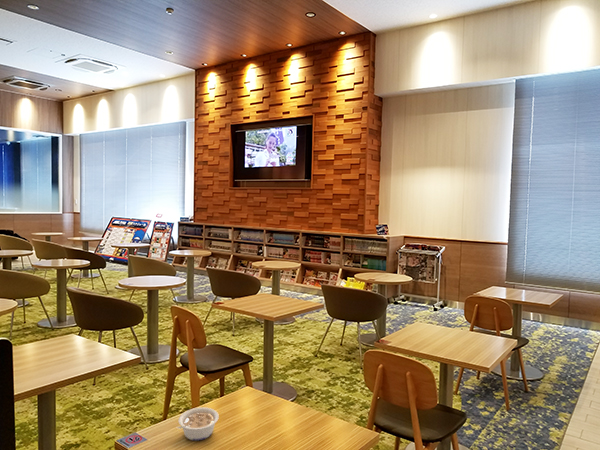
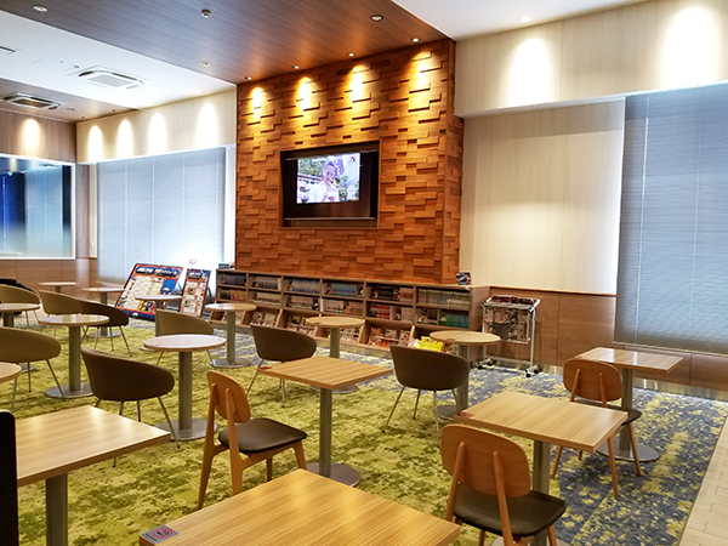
- legume [176,406,220,441]
